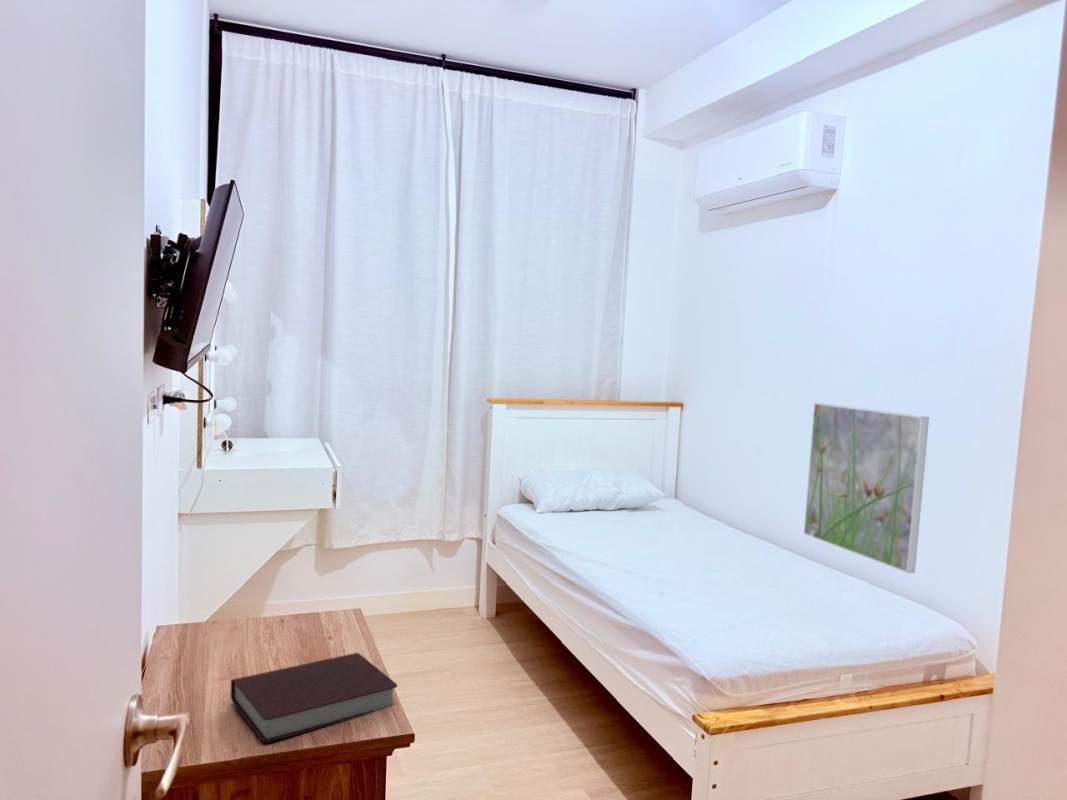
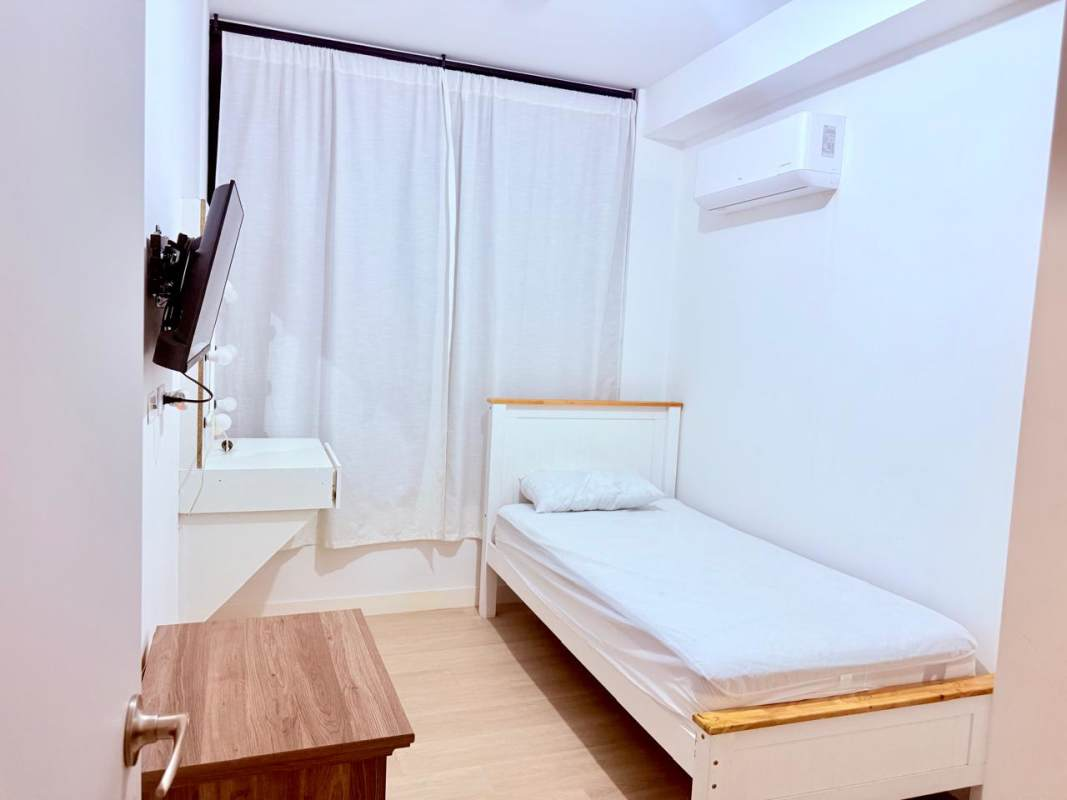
- book [230,652,398,743]
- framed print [803,402,930,574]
